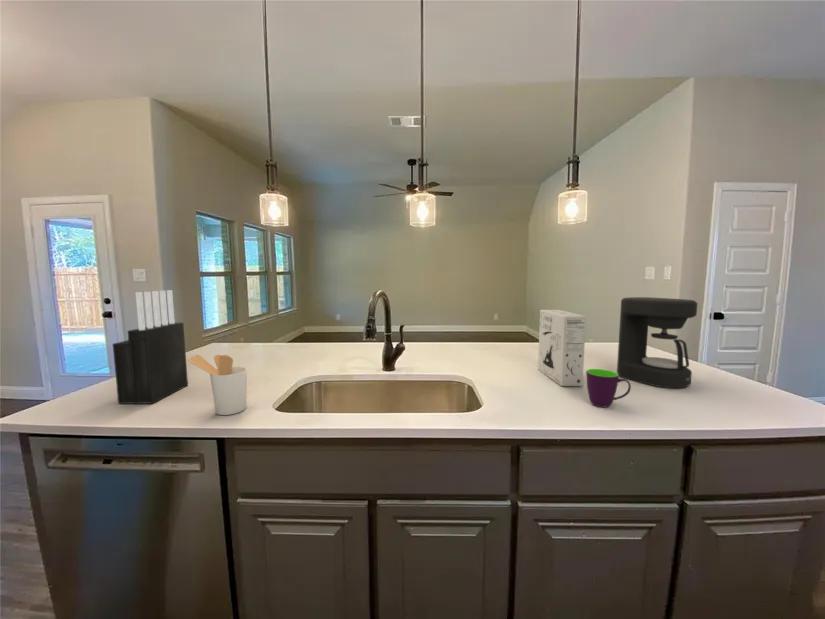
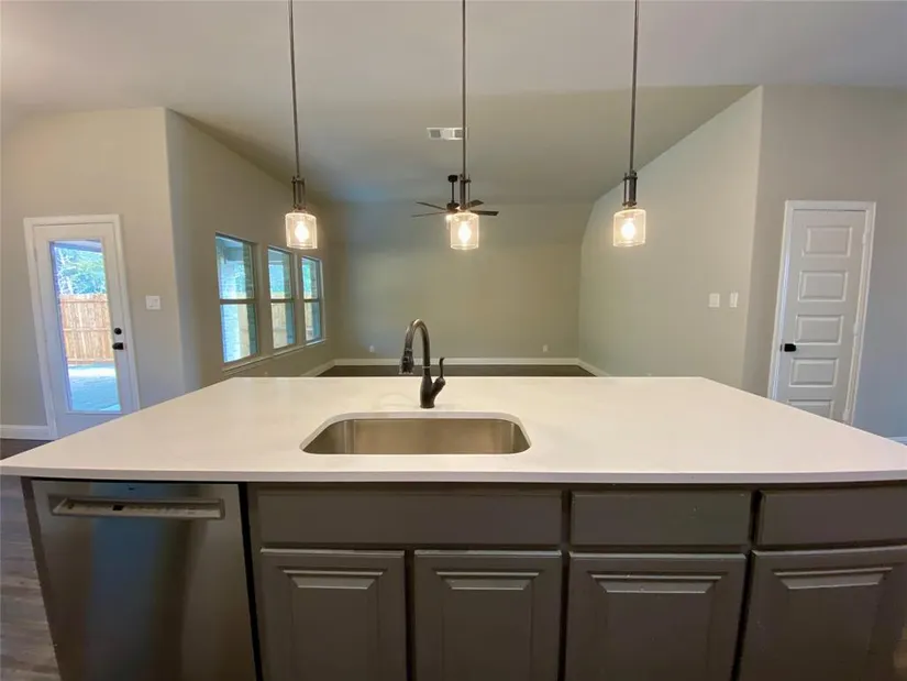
- utensil holder [187,354,248,416]
- knife block [112,289,189,405]
- cereal box [537,309,587,387]
- mug [585,368,632,408]
- coffee maker [616,296,698,389]
